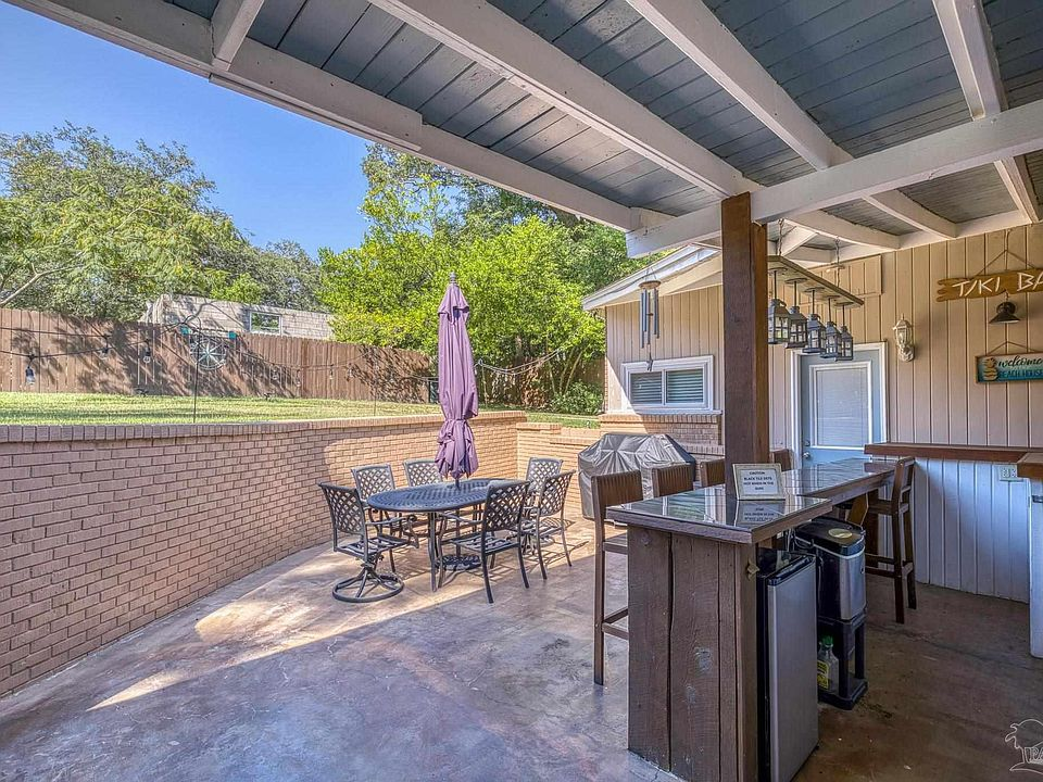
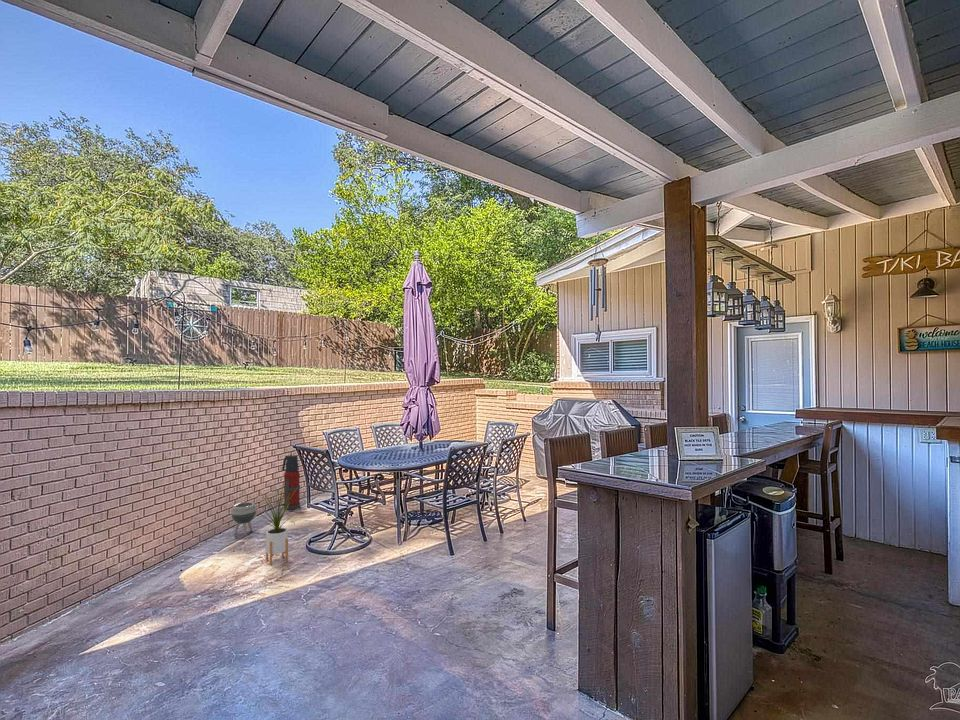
+ planter [230,501,257,536]
+ fire extinguisher [281,454,301,511]
+ house plant [254,480,298,566]
